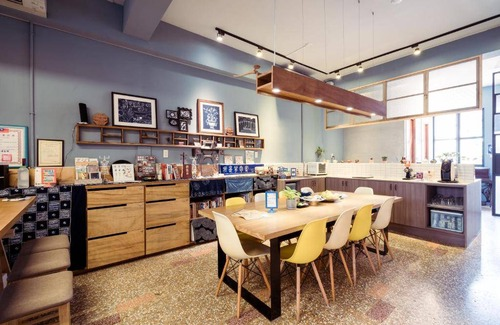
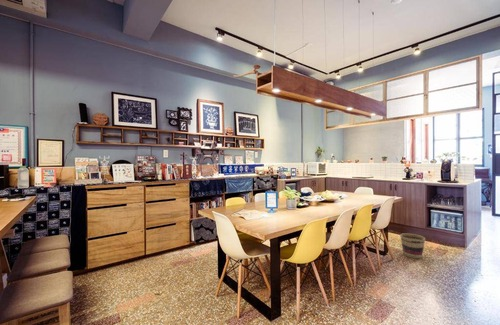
+ basket [399,232,426,259]
